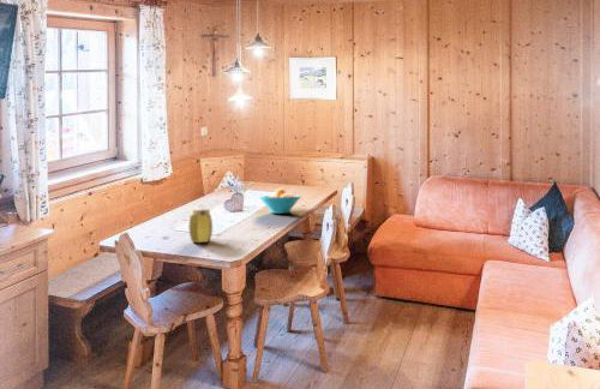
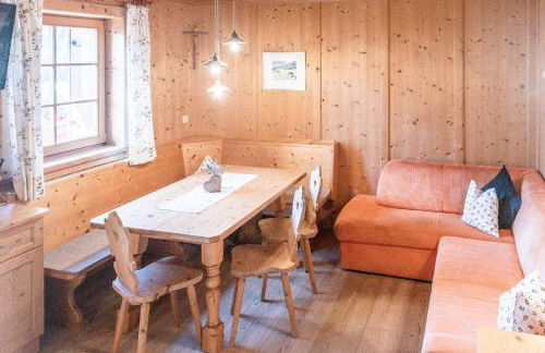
- fruit bowl [258,187,302,215]
- jar [187,208,214,244]
